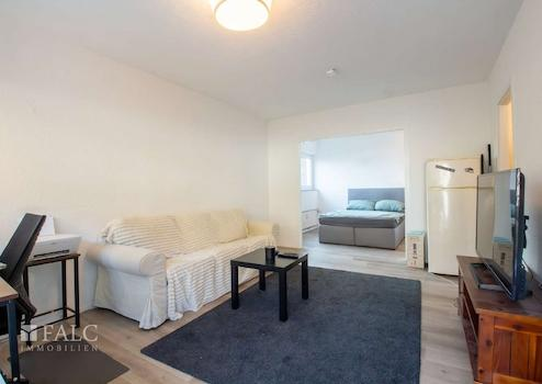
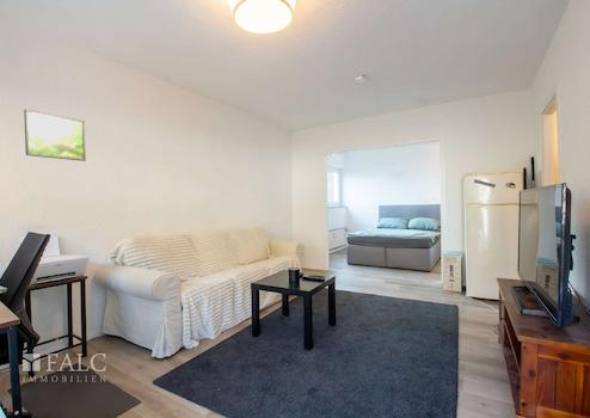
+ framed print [23,109,87,162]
